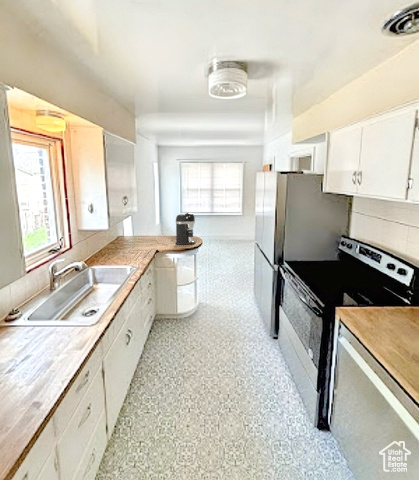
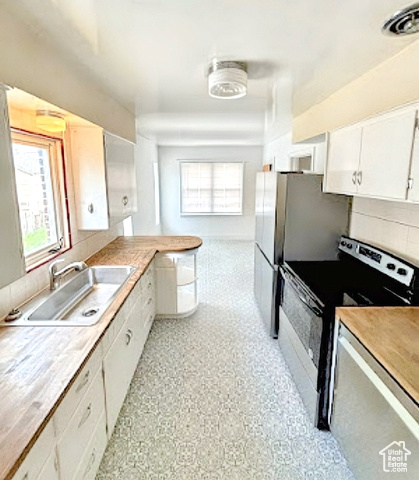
- coffee maker [175,212,196,246]
